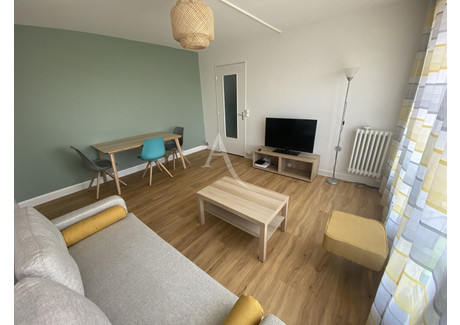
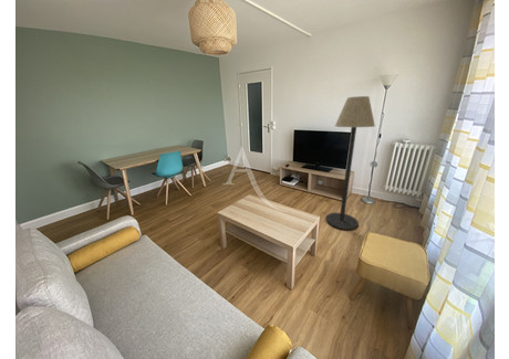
+ floor lamp [324,95,376,231]
